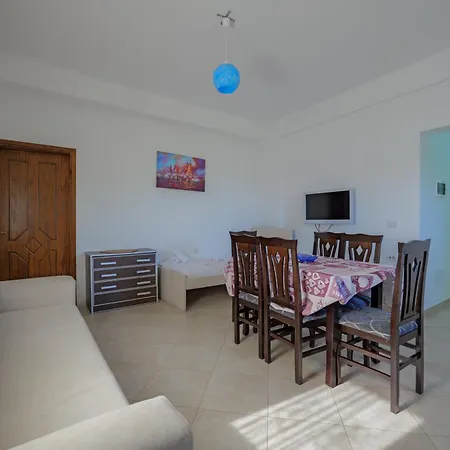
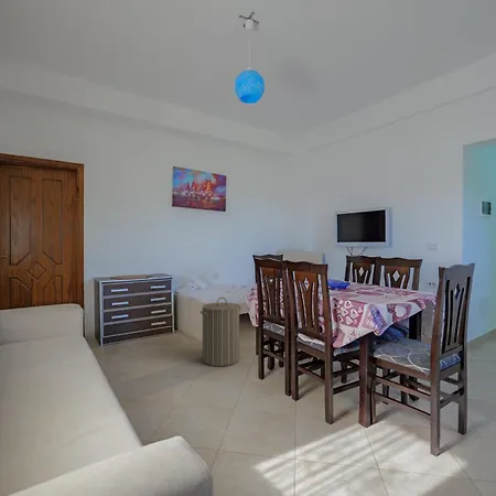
+ laundry hamper [200,296,242,367]
